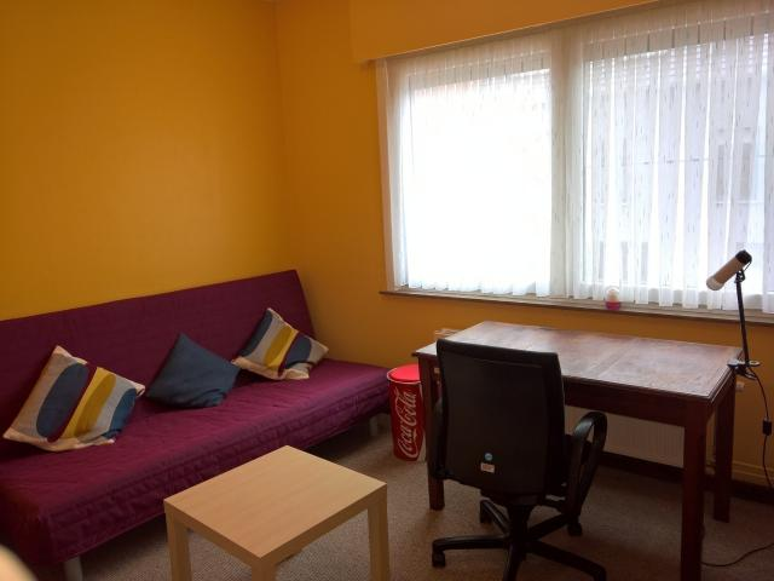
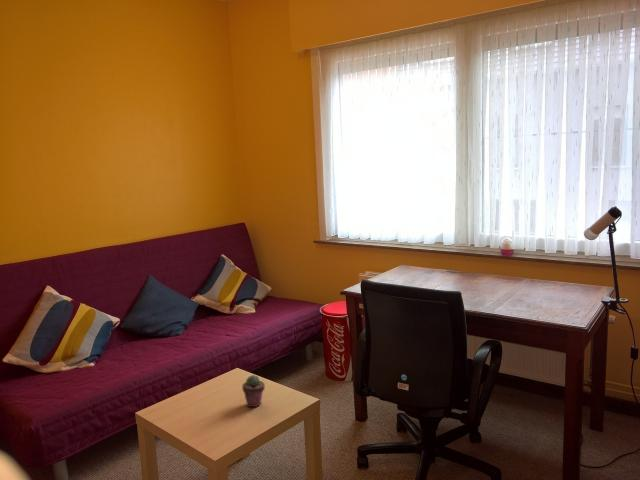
+ potted succulent [241,374,266,408]
